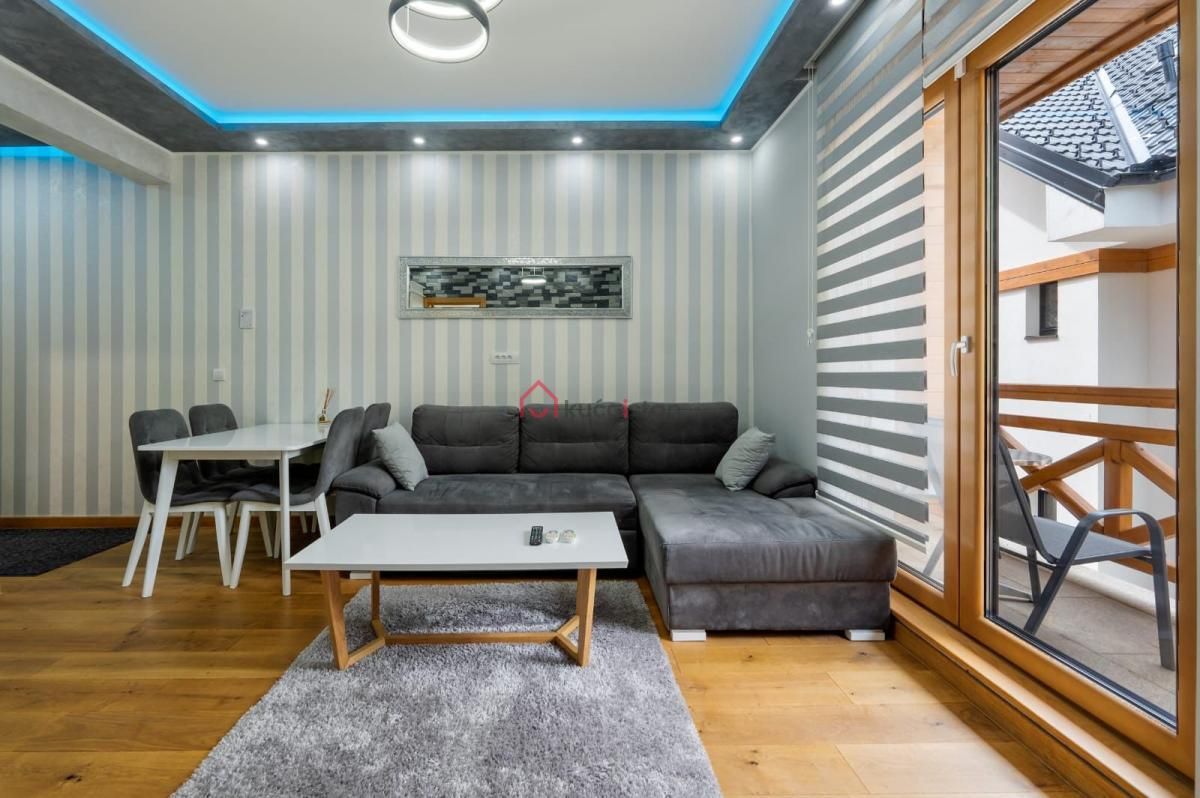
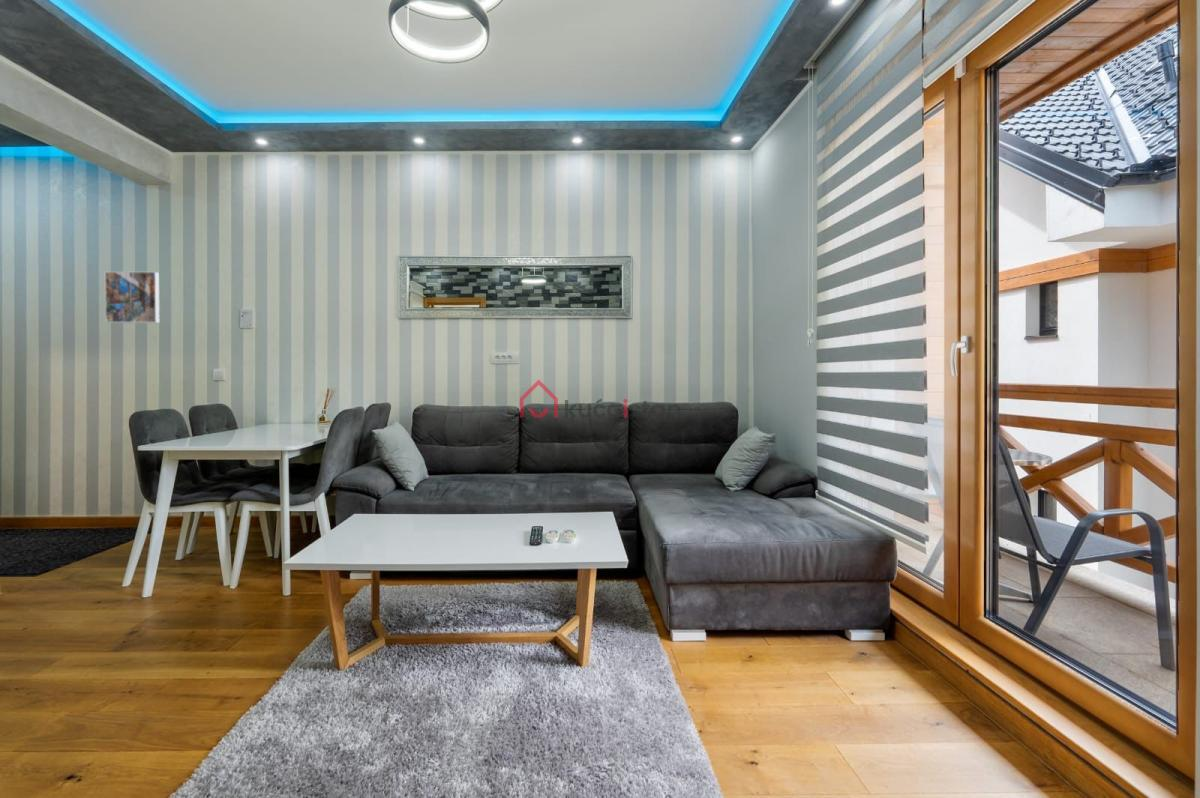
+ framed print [104,271,160,324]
